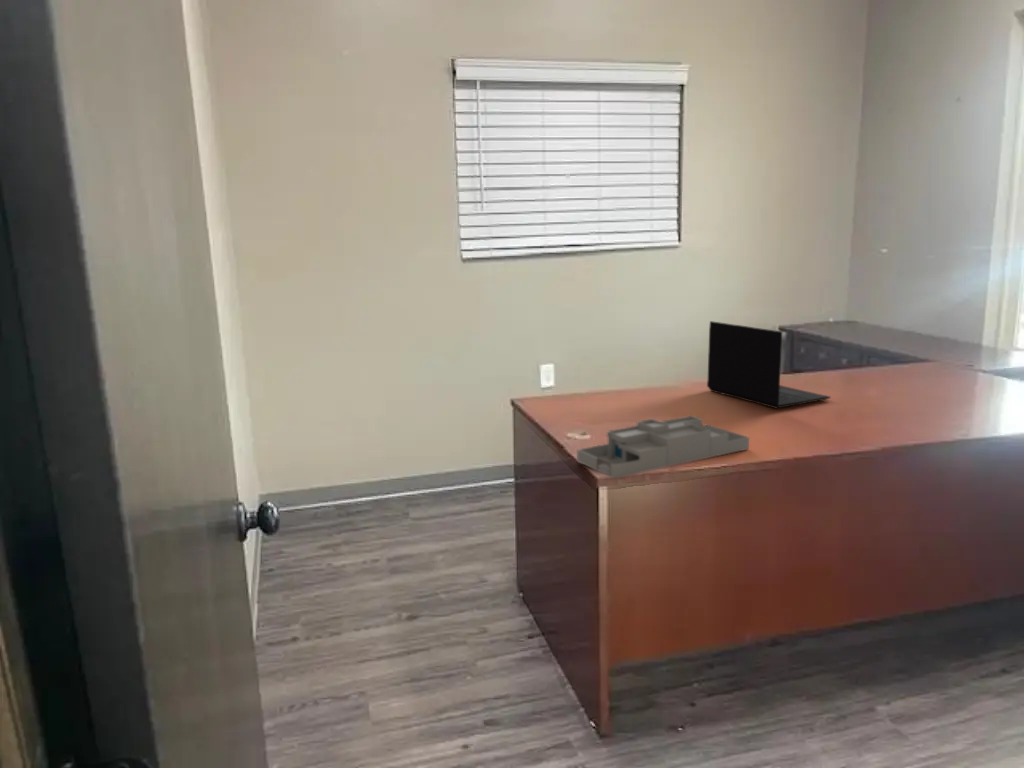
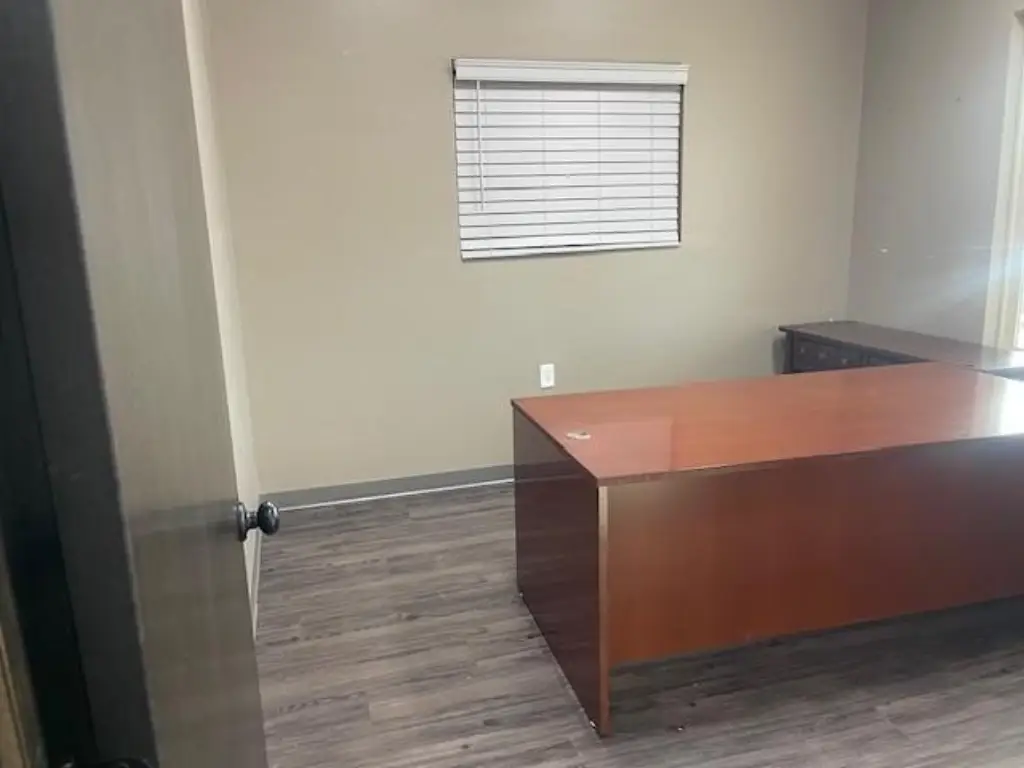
- desk organizer [576,415,750,479]
- laptop [706,320,832,409]
